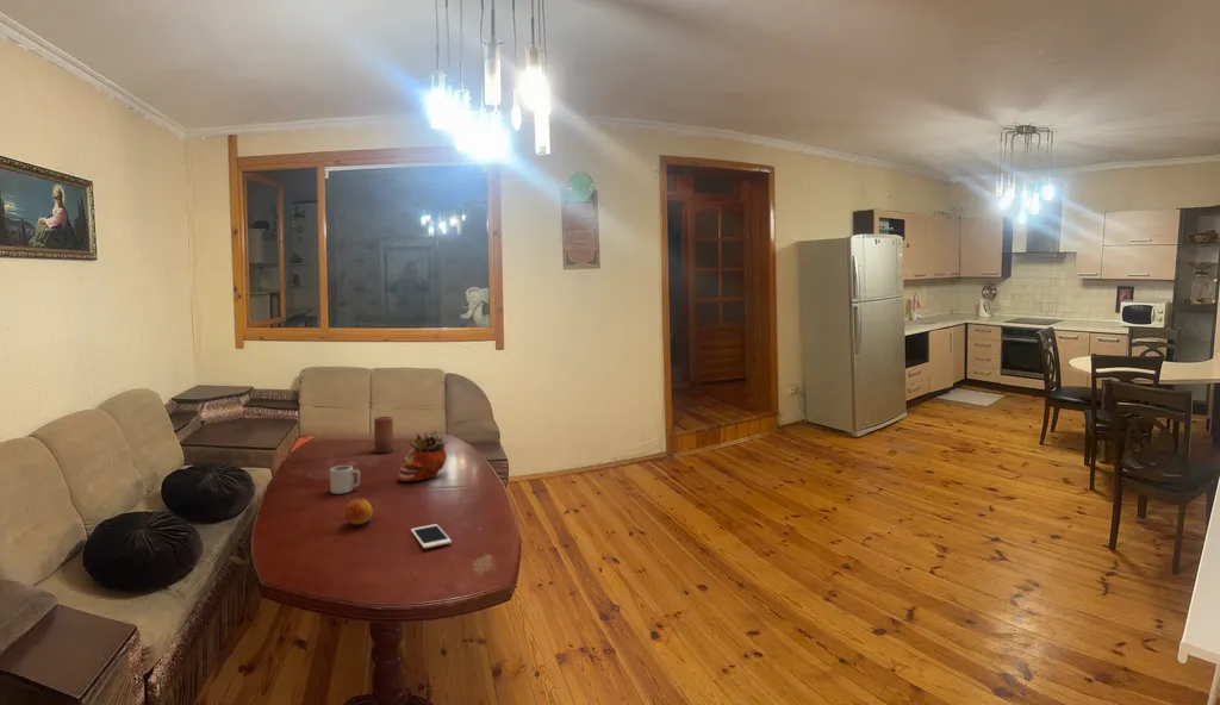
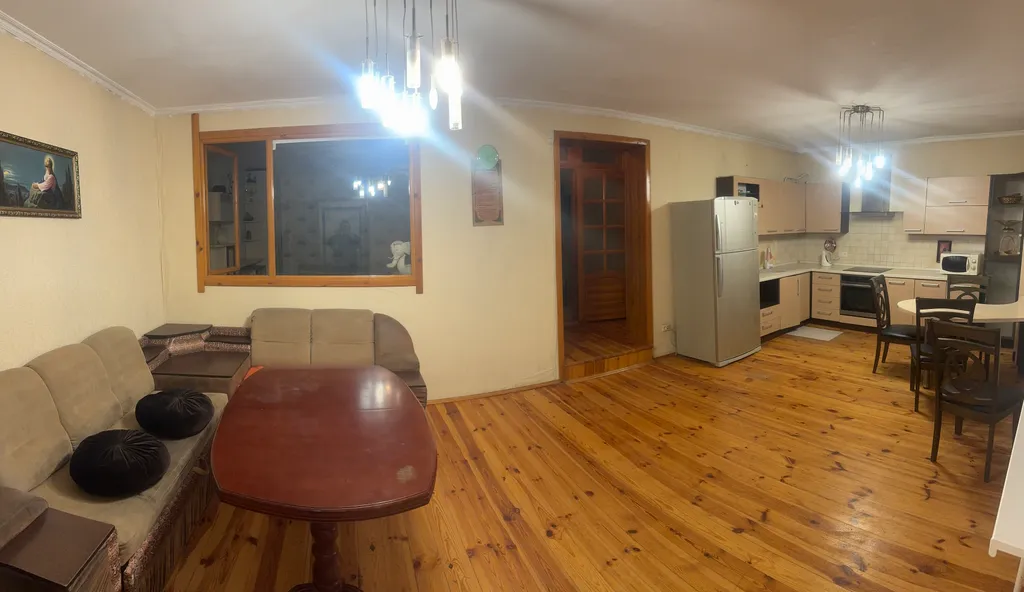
- succulent planter [397,429,450,482]
- candle [373,416,394,454]
- fruit [343,498,374,526]
- cup [329,464,362,495]
- cell phone [410,523,453,549]
